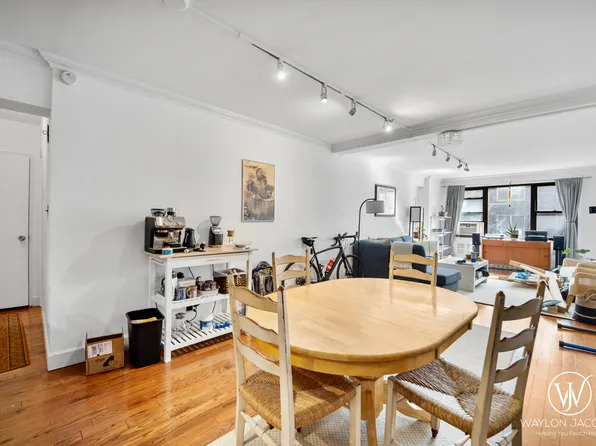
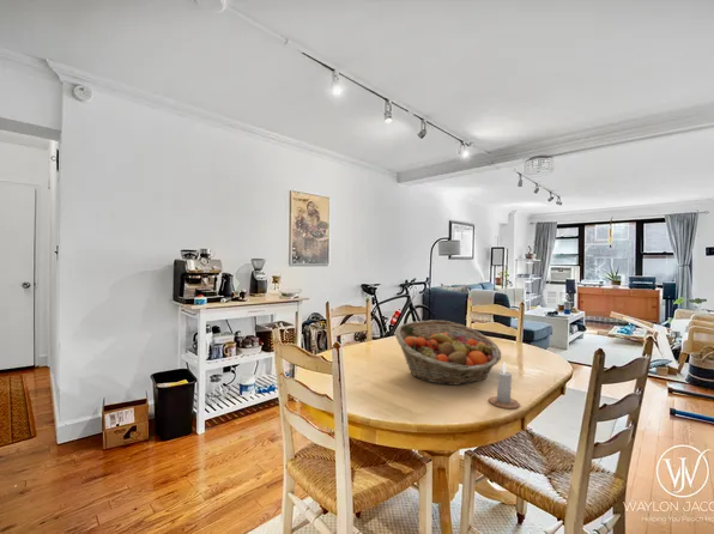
+ fruit basket [394,320,502,387]
+ candle [488,360,521,409]
